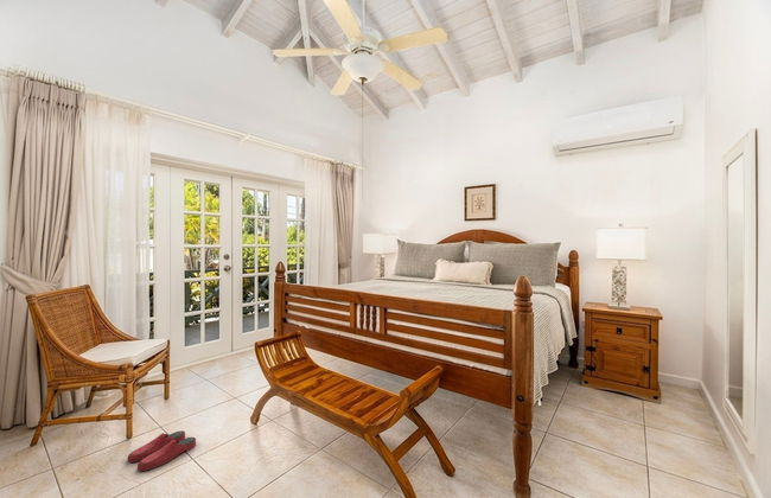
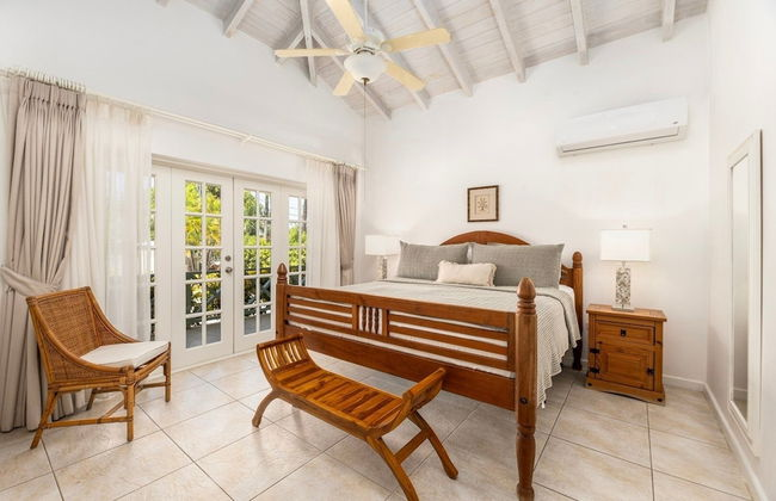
- slippers [127,429,197,472]
